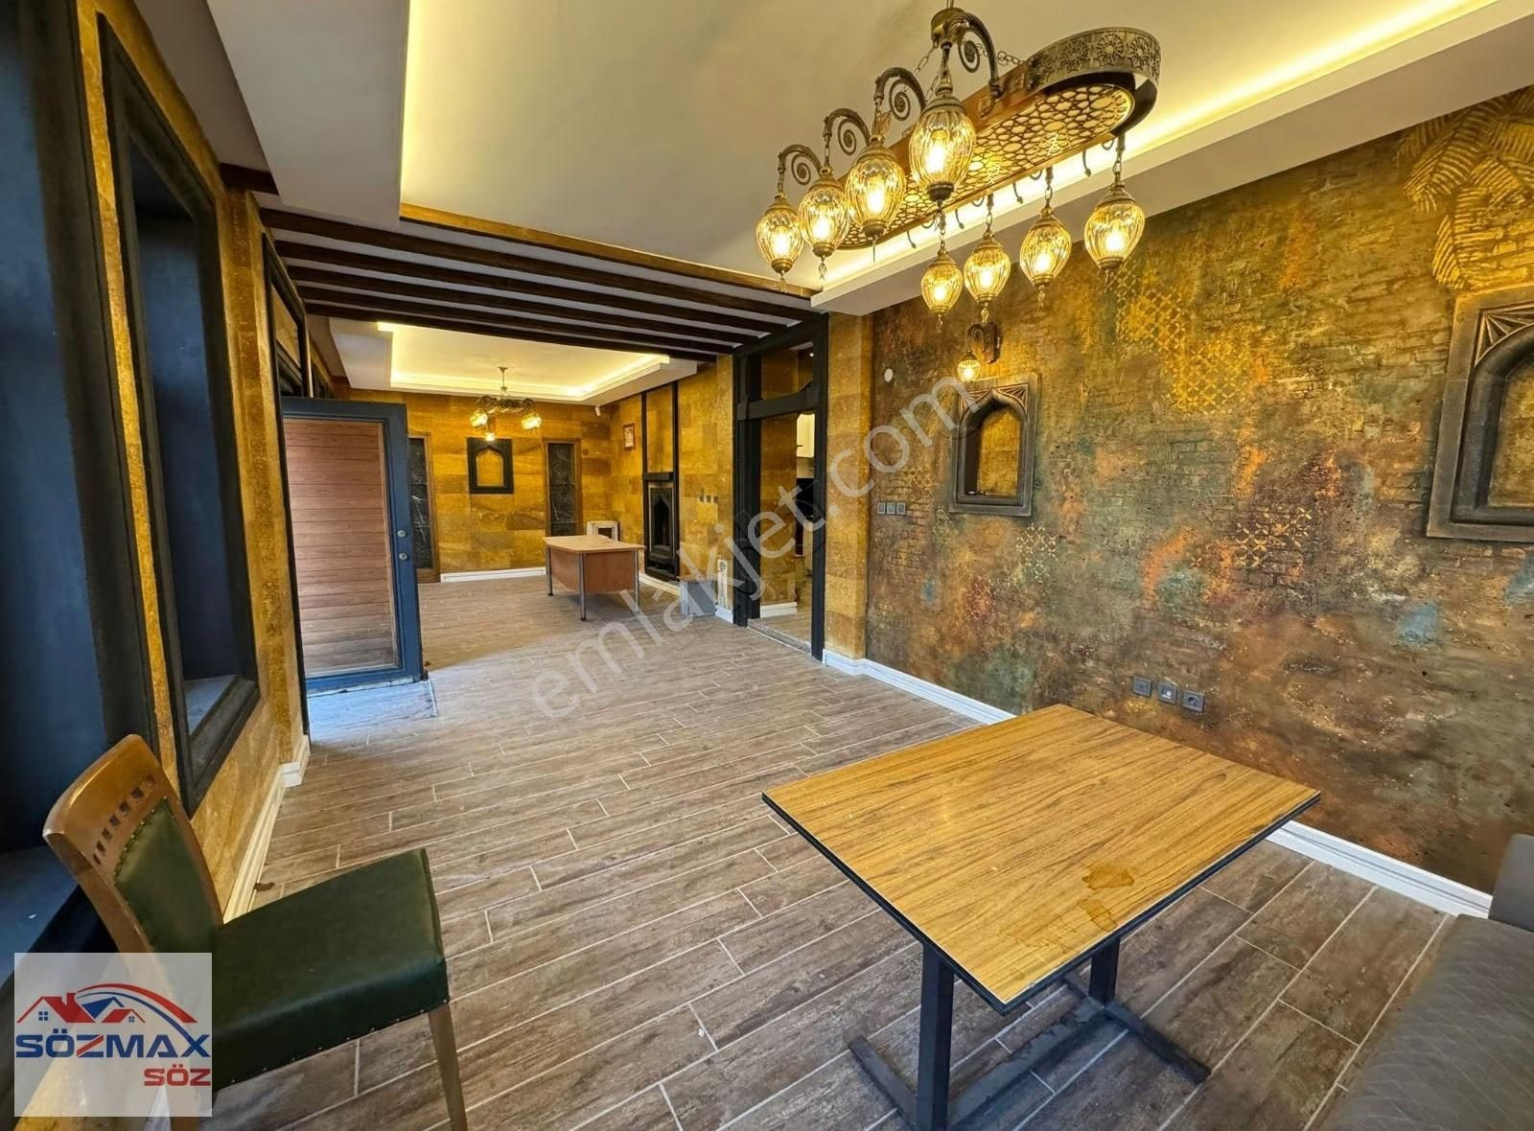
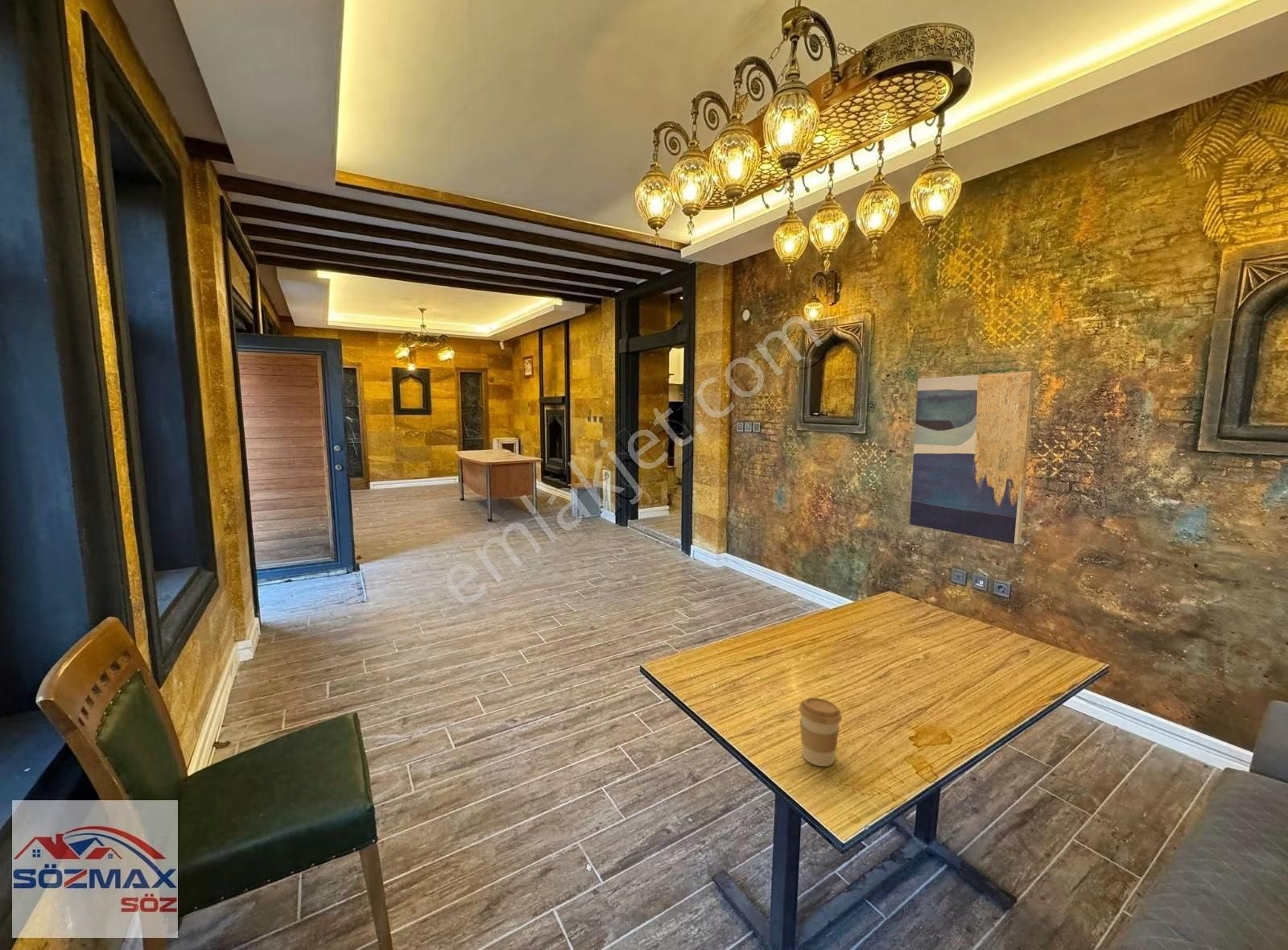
+ wall art [909,370,1035,545]
+ coffee cup [798,697,843,767]
